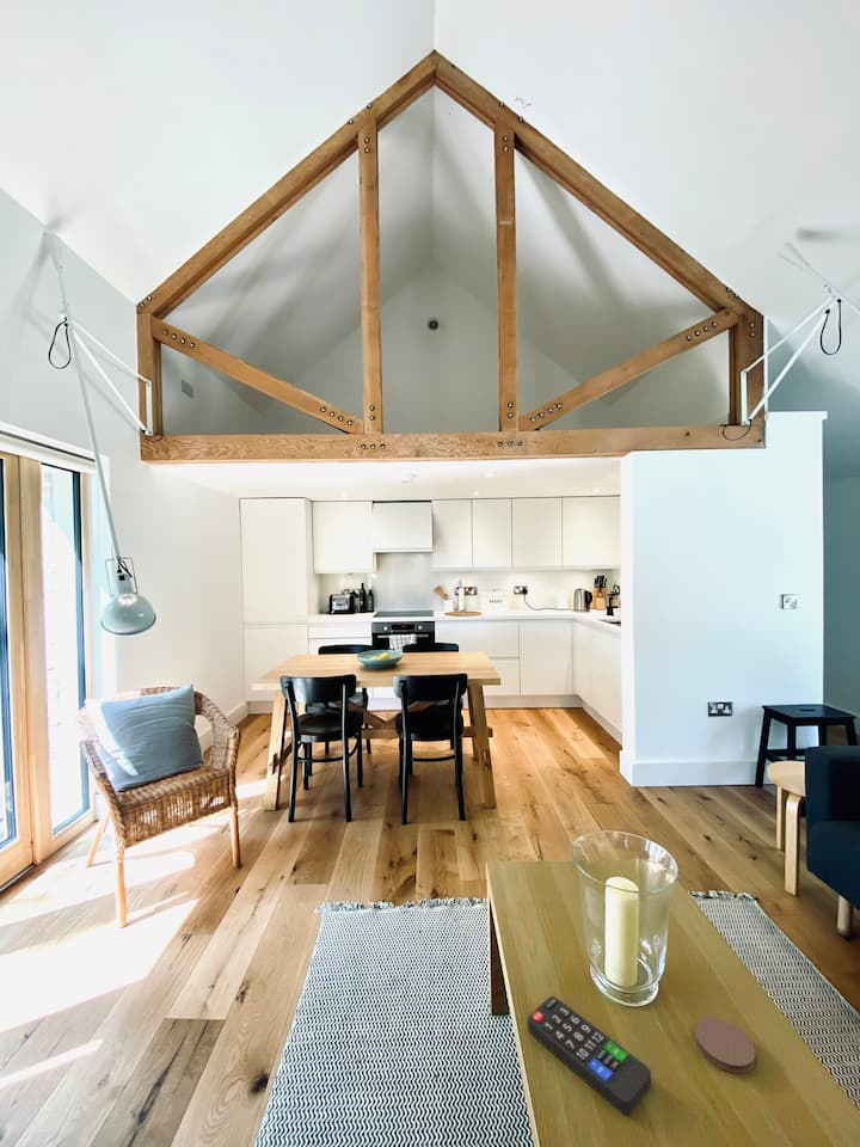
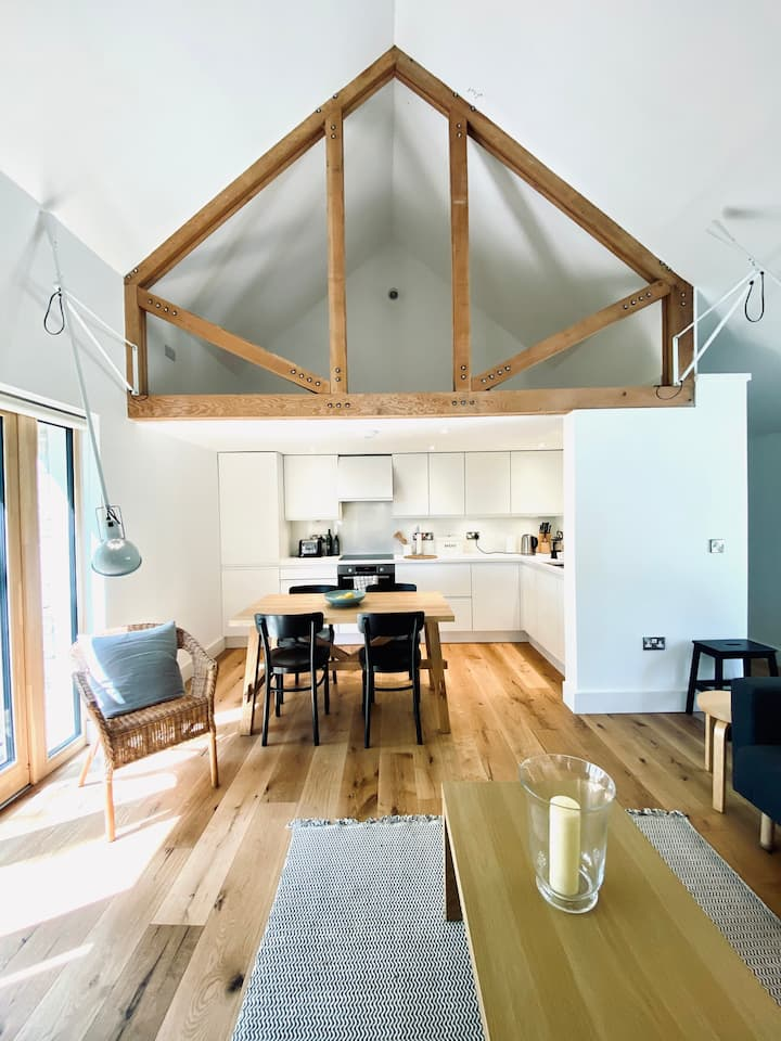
- coaster [694,1017,756,1074]
- remote control [527,995,652,1116]
